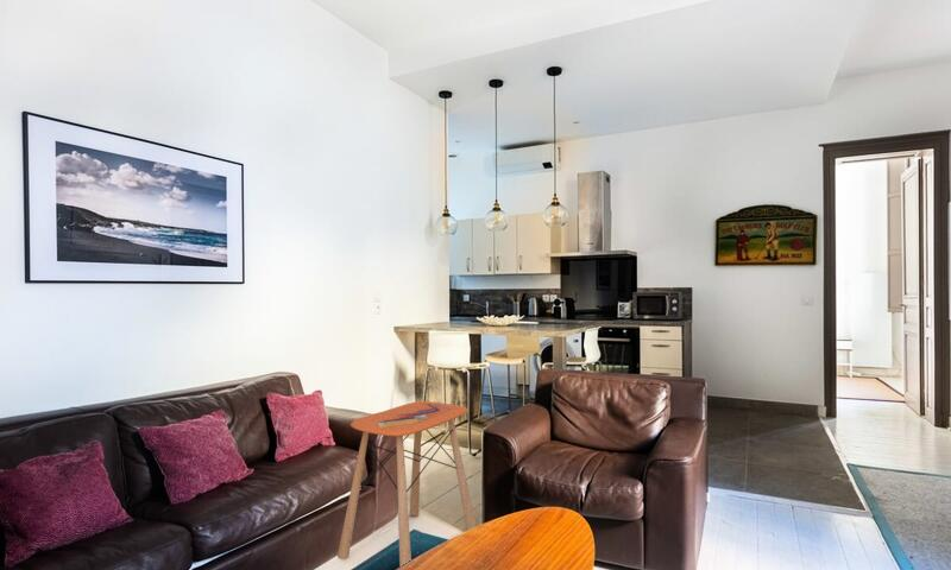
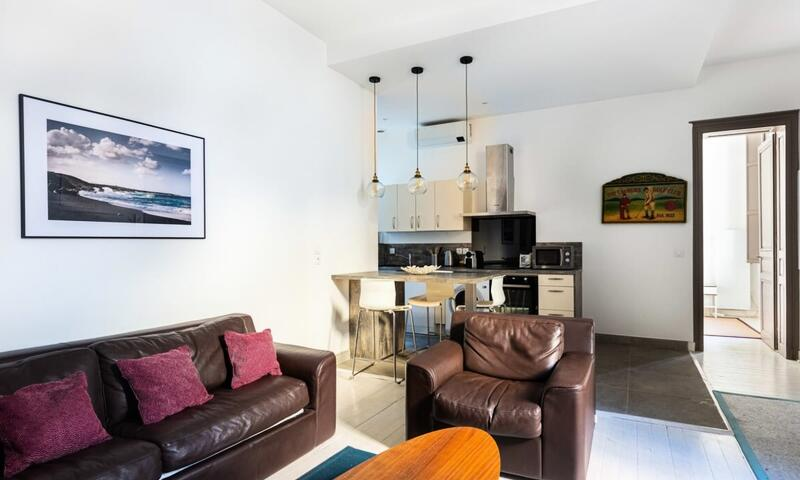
- side table [336,400,478,566]
